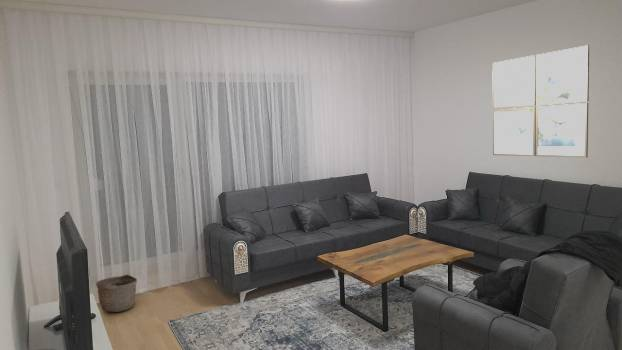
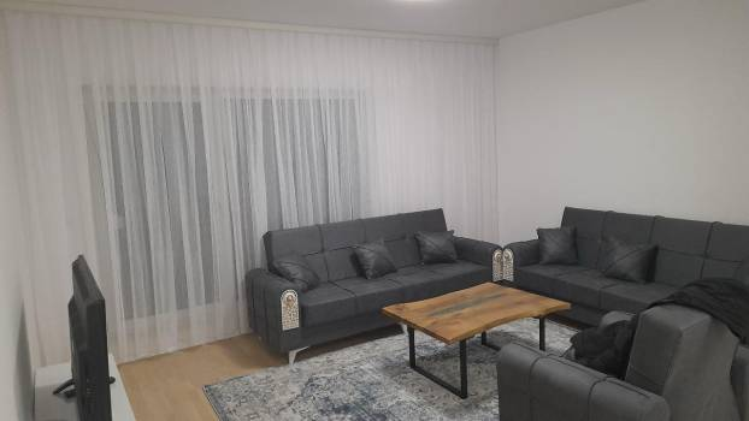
- basket [95,273,138,313]
- wall art [491,44,590,159]
